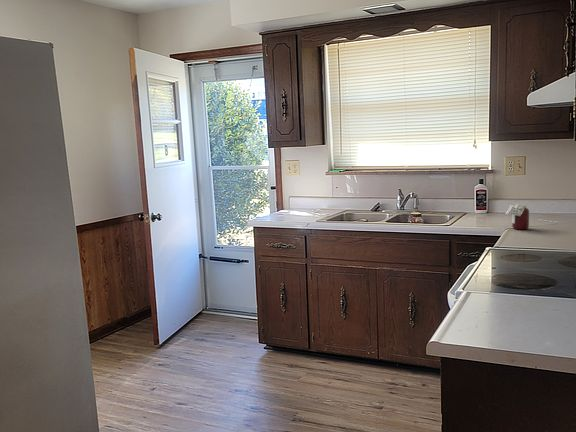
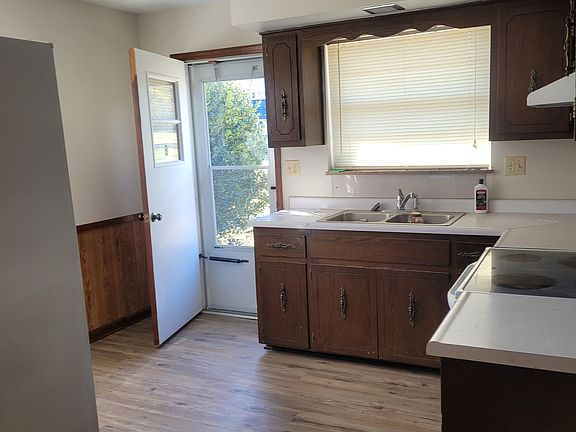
- jar [504,203,530,230]
